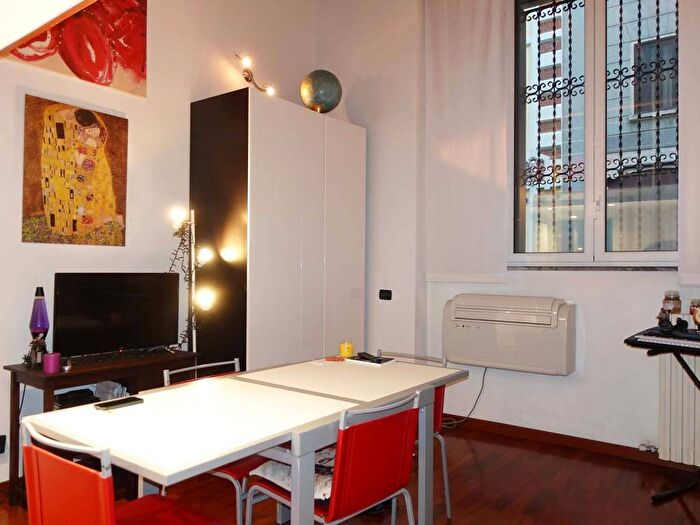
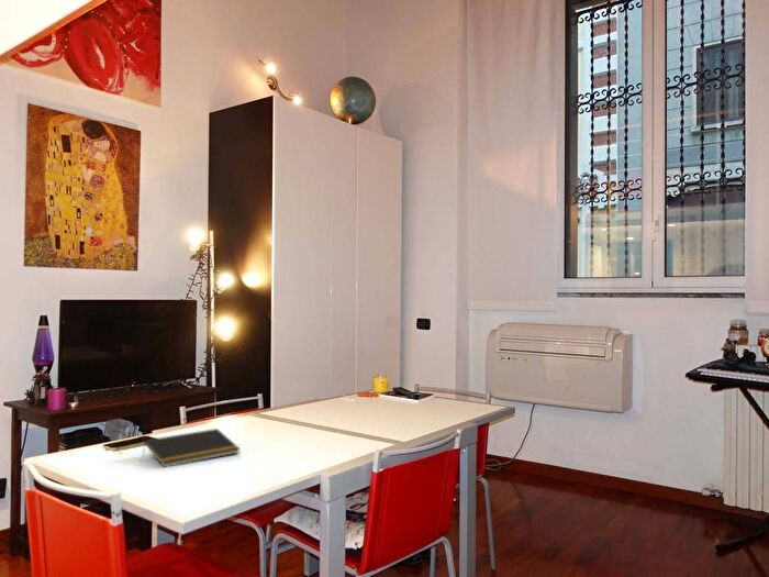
+ notepad [142,428,242,468]
